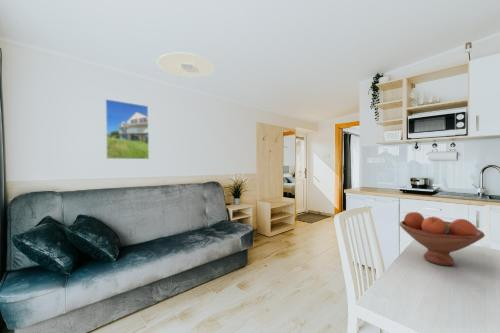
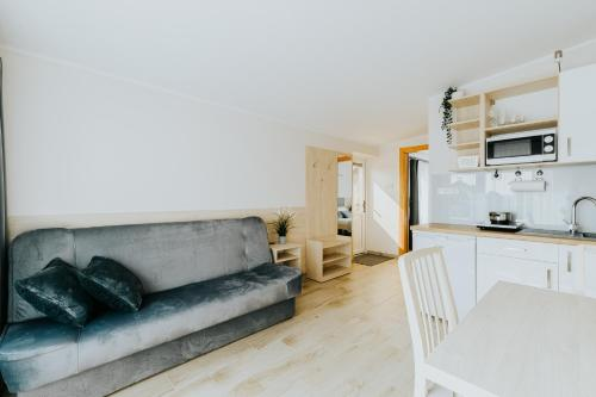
- fruit bowl [399,211,486,266]
- ceiling light [156,52,215,78]
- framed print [104,98,150,160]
